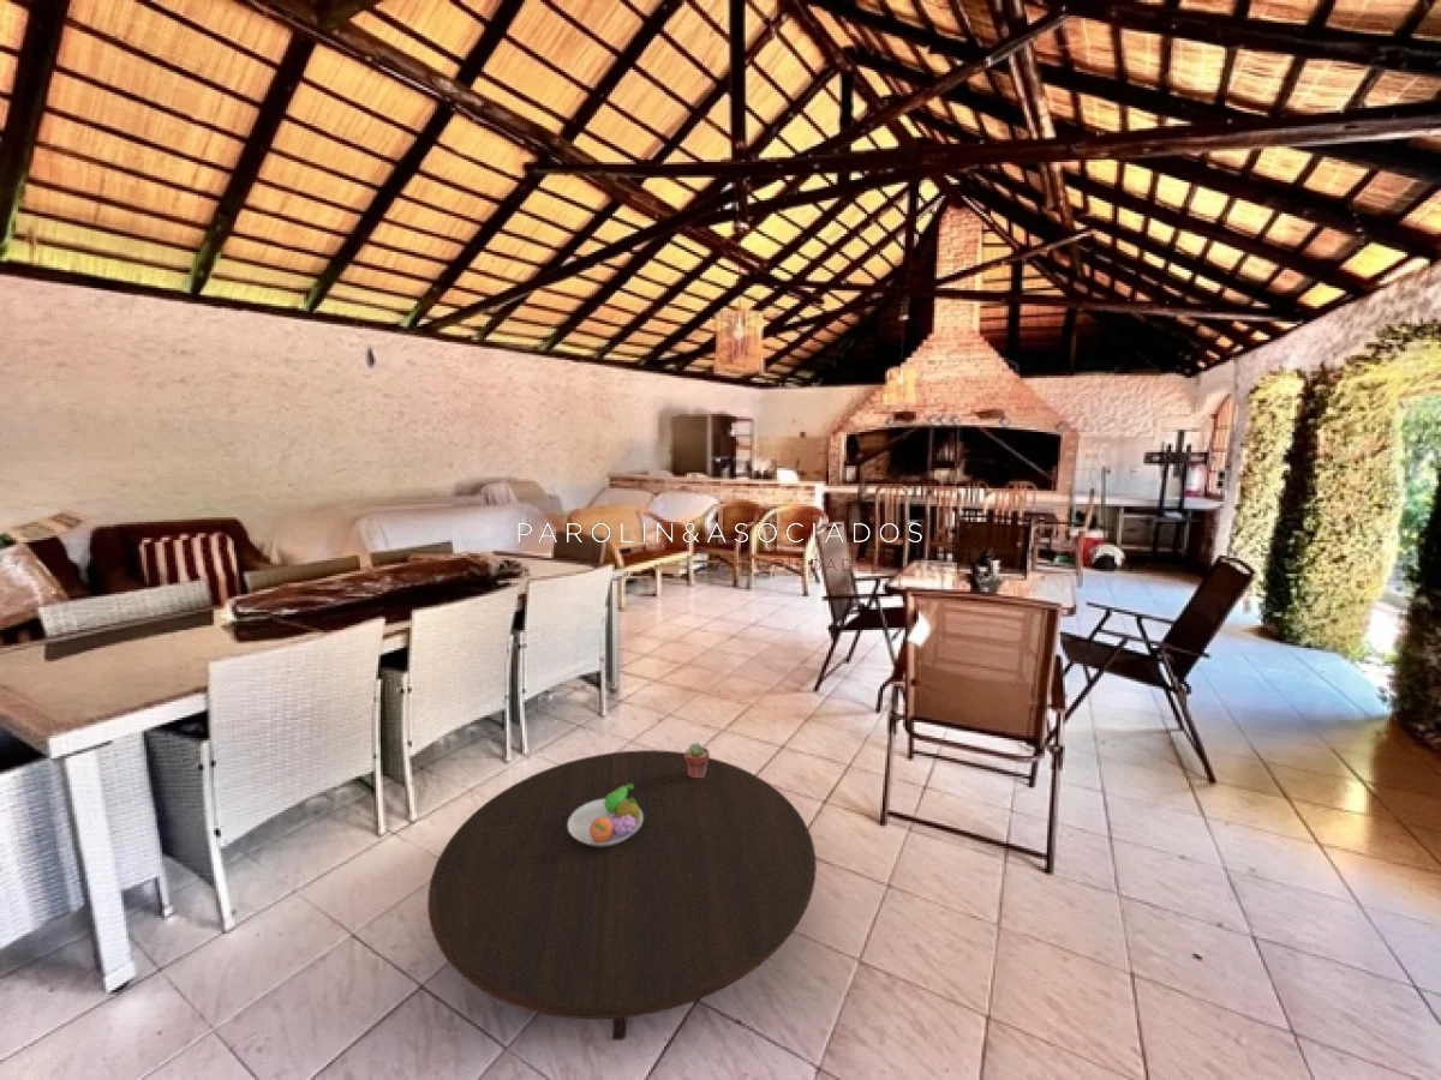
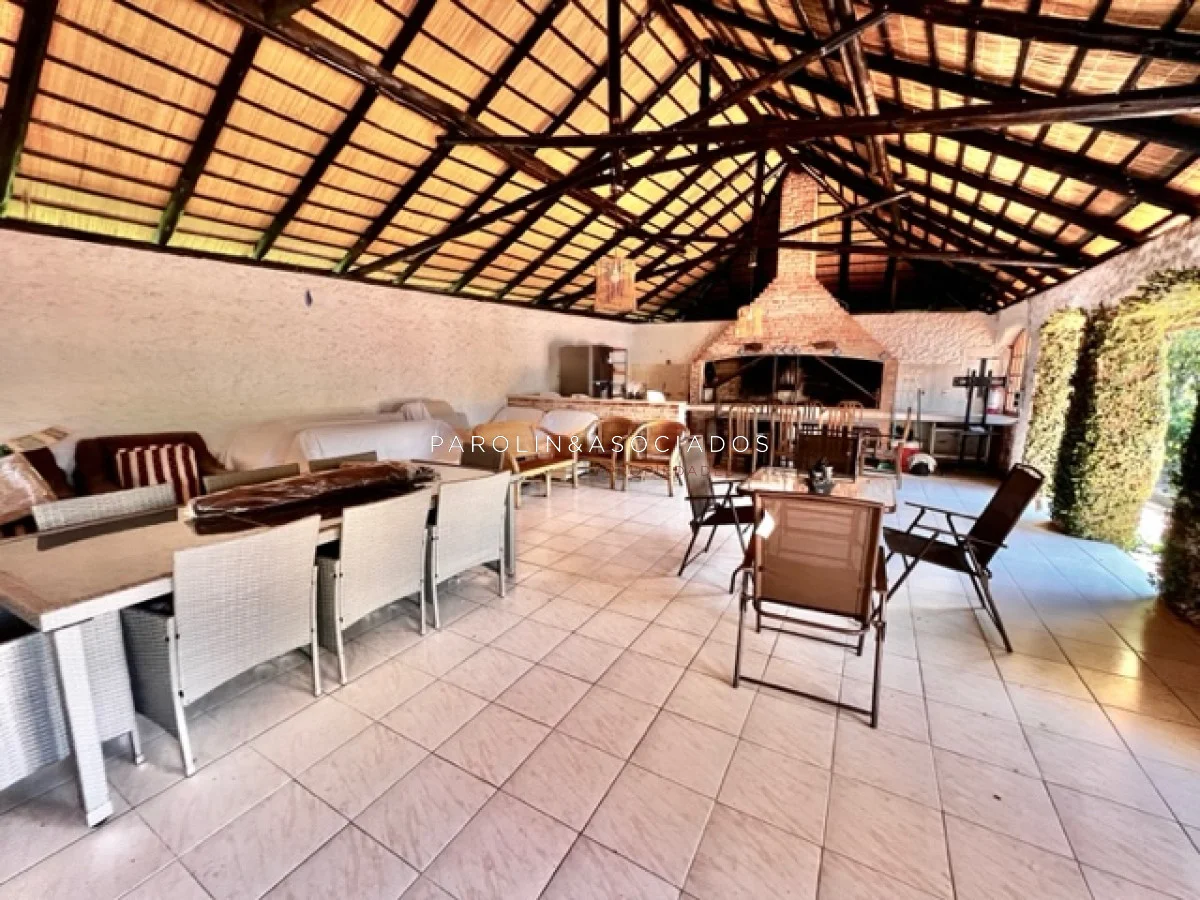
- fruit bowl [568,784,642,846]
- potted succulent [683,742,711,778]
- table [426,749,818,1042]
